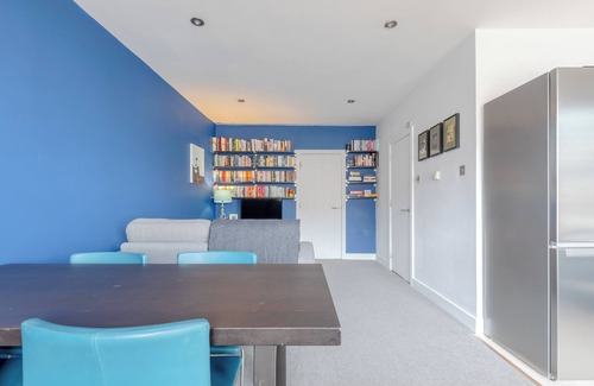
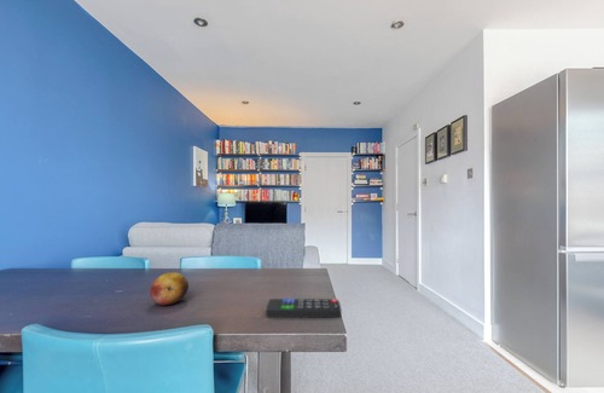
+ remote control [265,297,343,319]
+ fruit [149,271,190,306]
